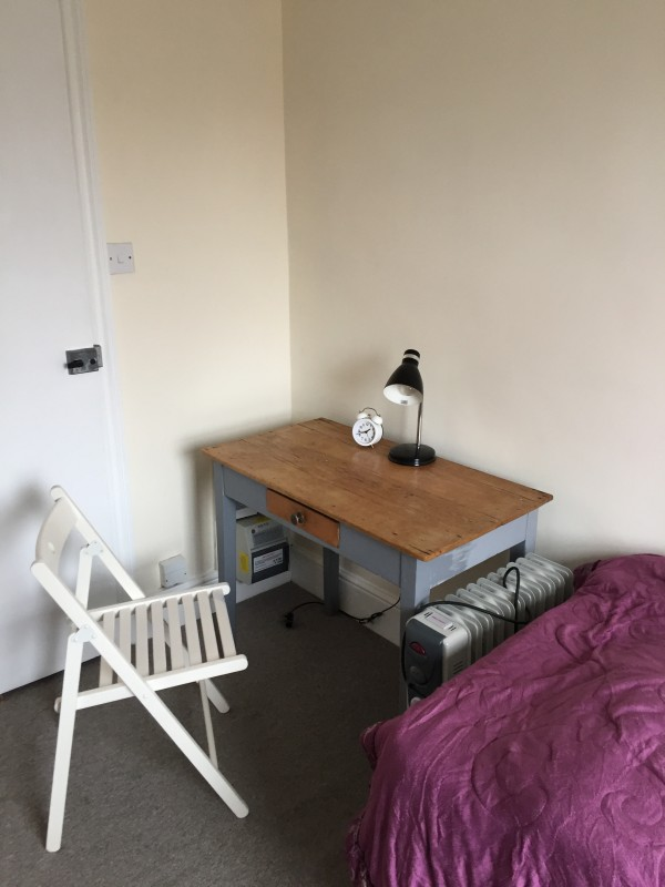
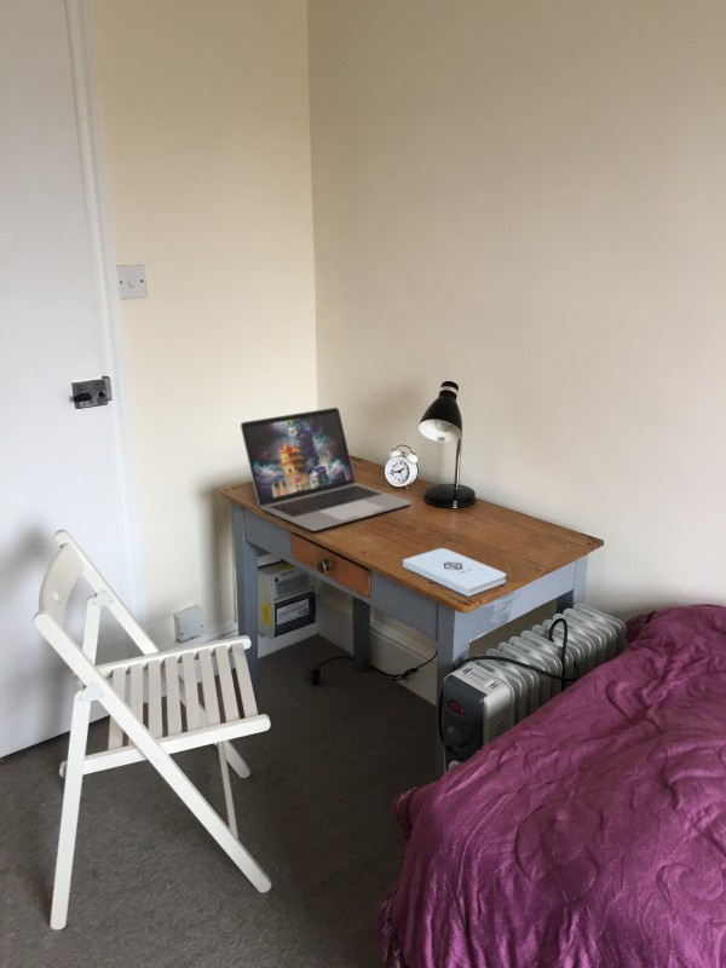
+ notepad [402,547,507,598]
+ laptop [240,407,411,532]
